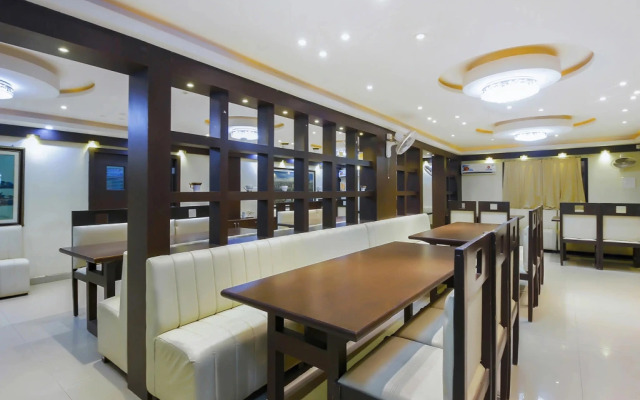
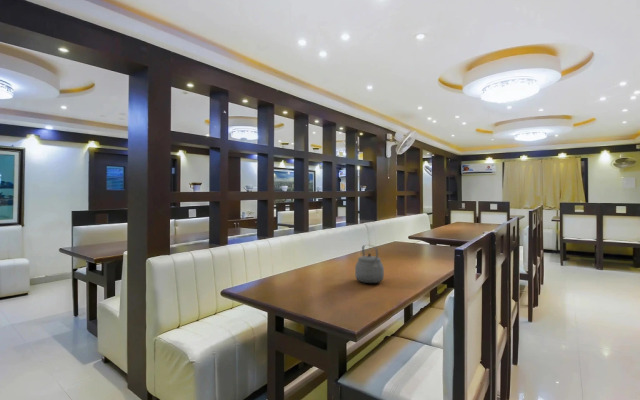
+ tea kettle [354,244,385,284]
